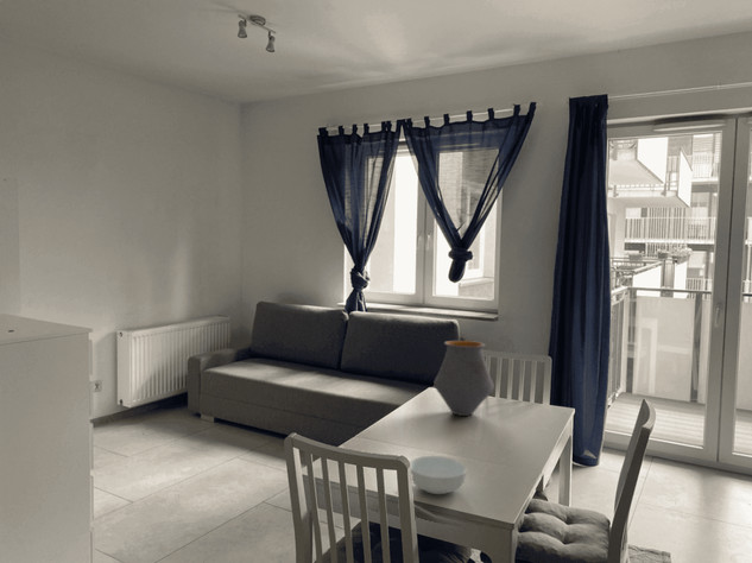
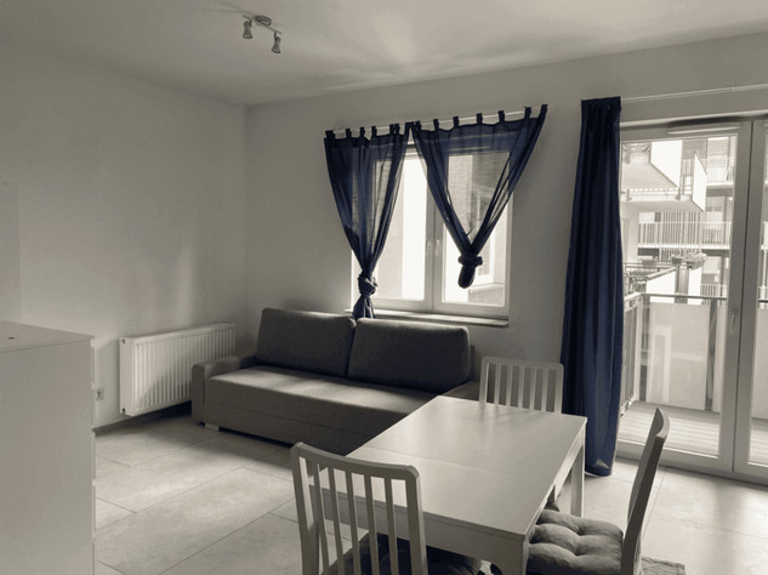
- cereal bowl [409,455,467,495]
- vase [432,340,495,417]
